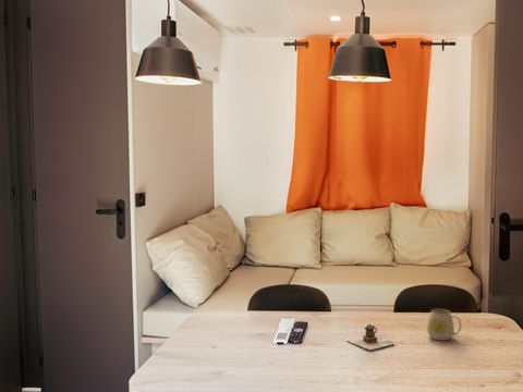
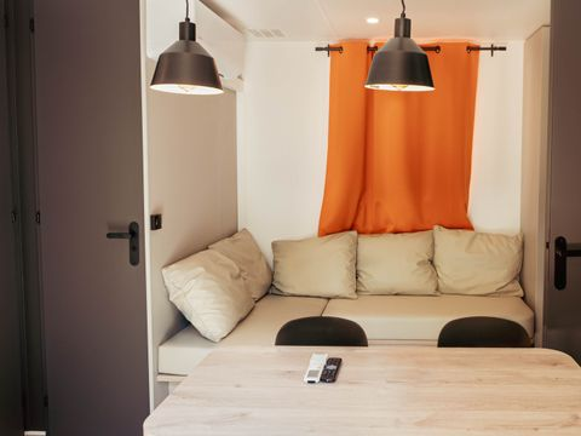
- teapot [345,323,396,351]
- mug [426,308,462,341]
